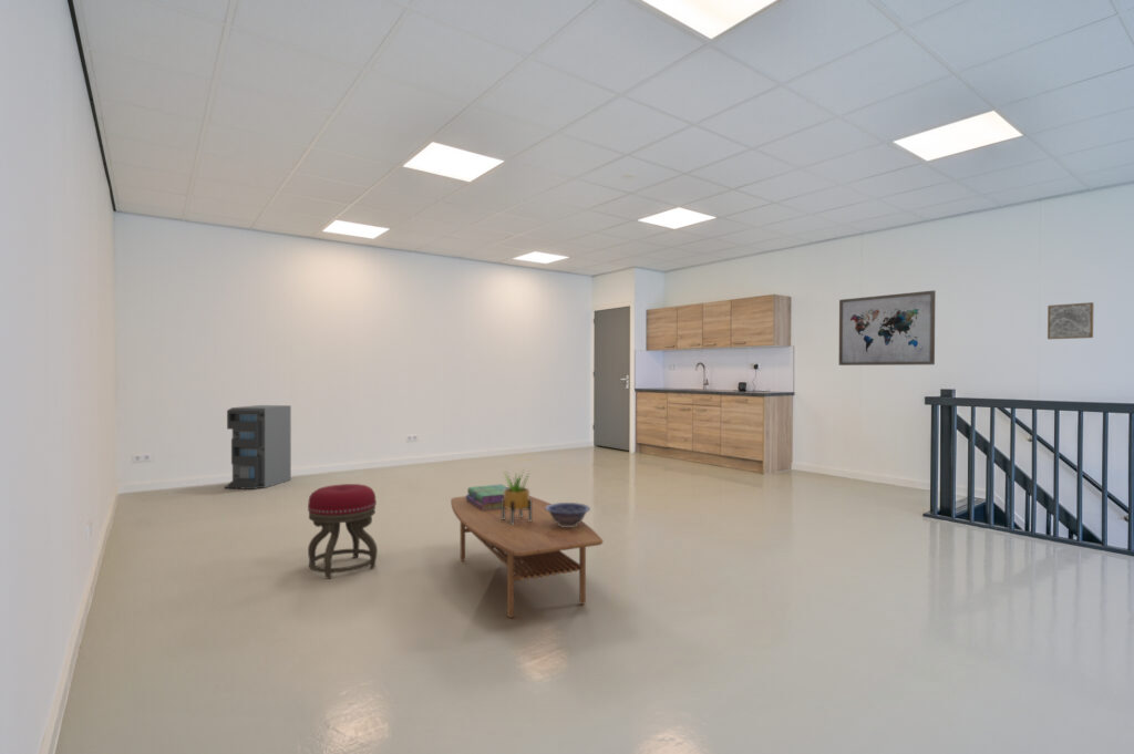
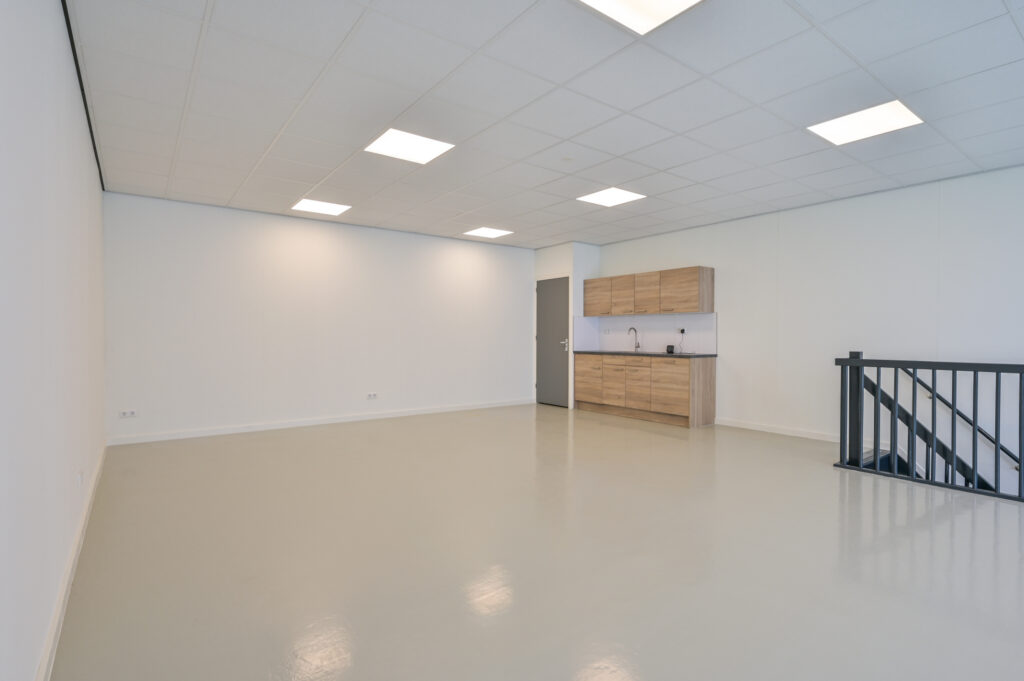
- storage cabinet [223,404,292,490]
- wall art [838,289,937,366]
- potted plant [502,466,532,525]
- coffee table [450,495,604,619]
- decorative bowl [546,502,591,527]
- stool [307,483,379,579]
- wall art [1047,301,1095,340]
- stack of books [465,484,509,510]
